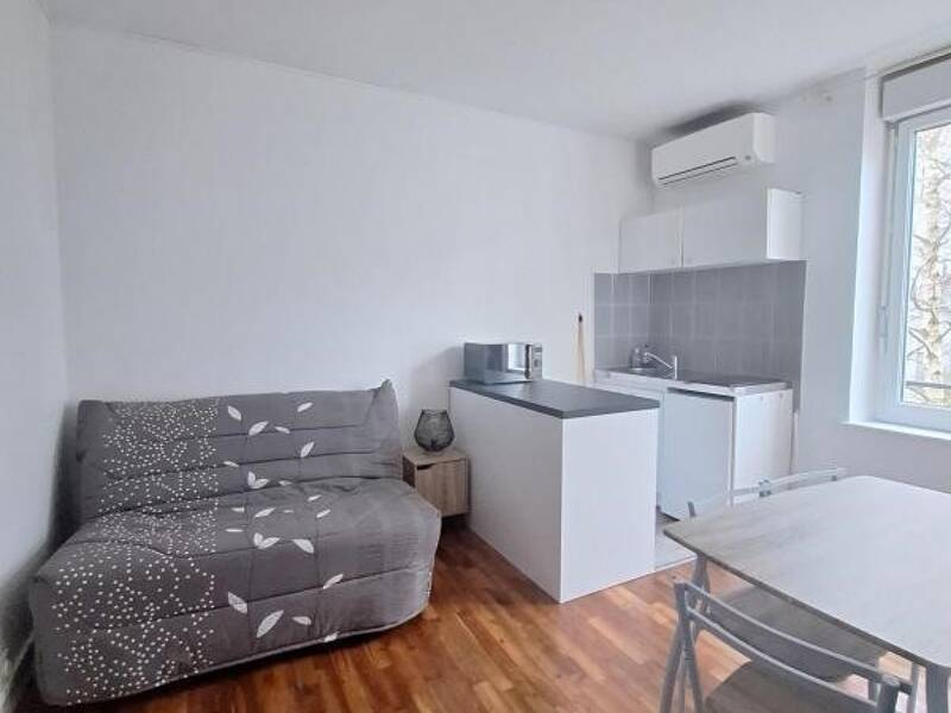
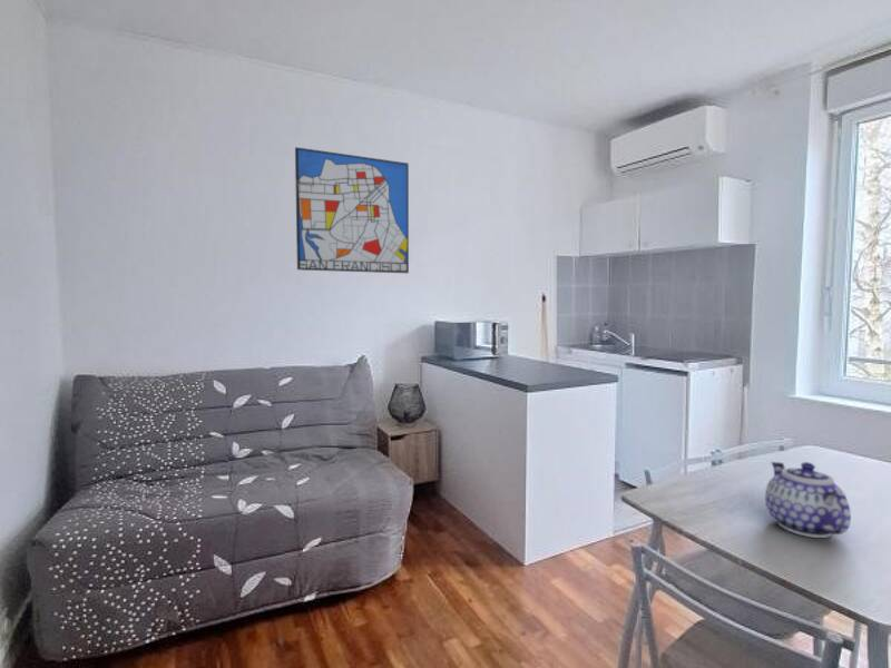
+ teapot [764,461,852,539]
+ wall art [294,146,410,274]
